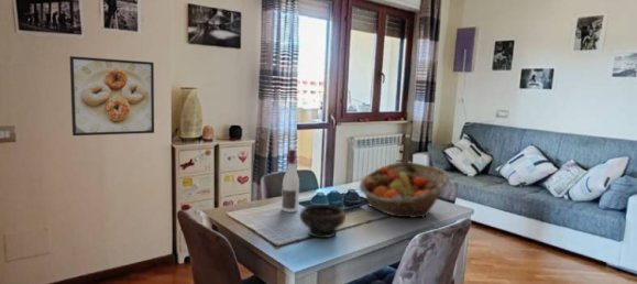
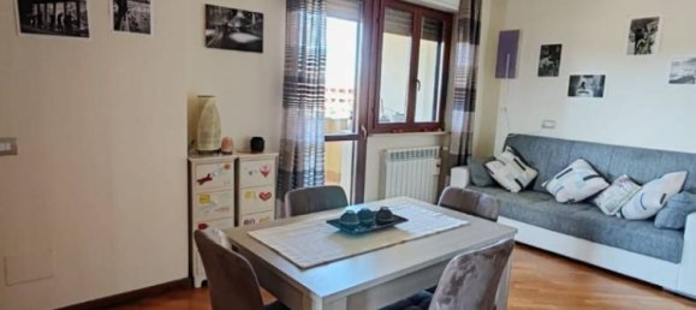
- fruit basket [358,161,451,219]
- bowl [299,204,347,239]
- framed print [68,55,155,136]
- alcohol [281,149,300,214]
